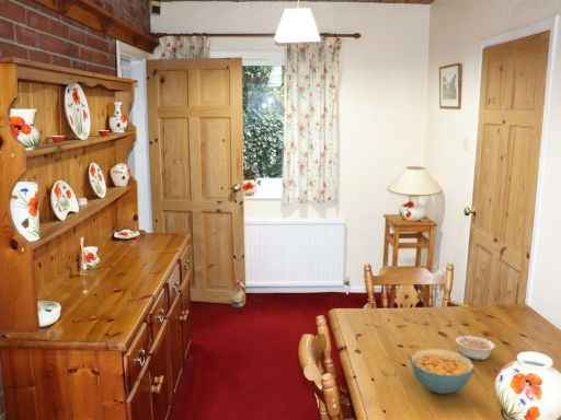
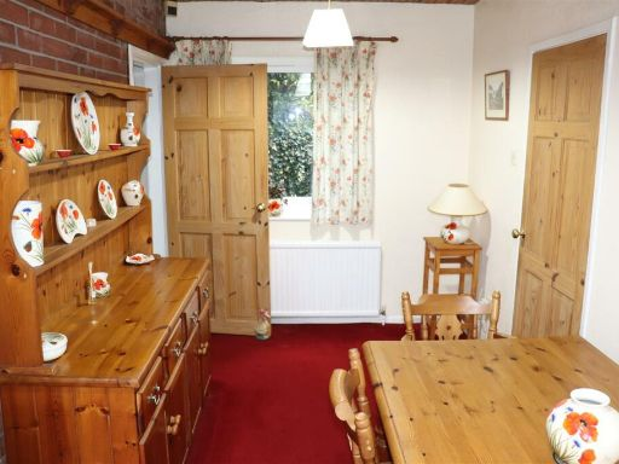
- cereal bowl [410,348,476,395]
- legume [455,329,496,361]
